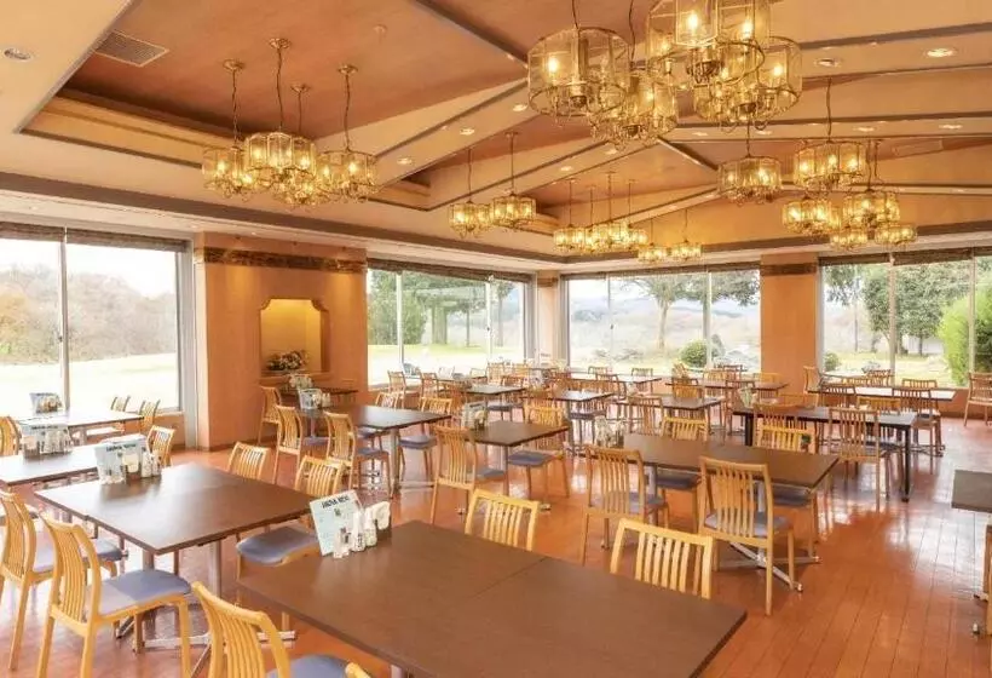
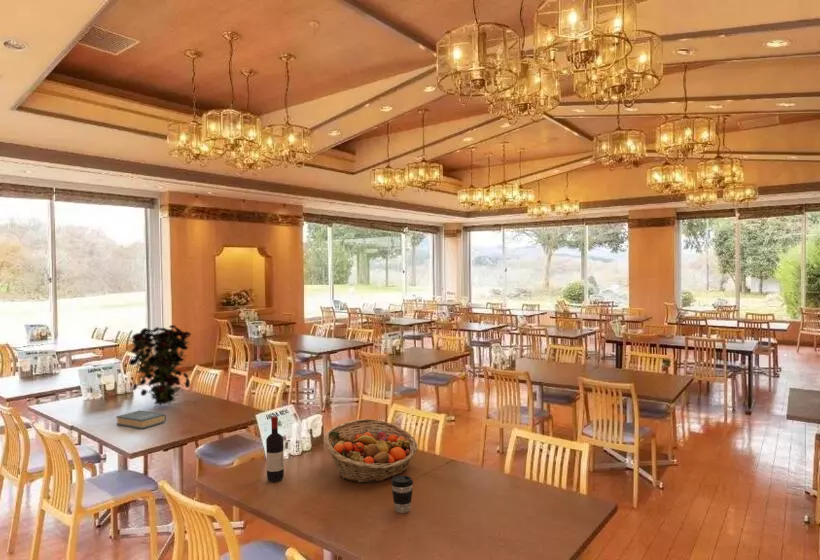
+ hardback book [115,409,167,430]
+ fruit basket [323,418,418,484]
+ flower arrangement [128,324,192,408]
+ wine bottle [265,415,285,483]
+ coffee cup [390,475,414,514]
